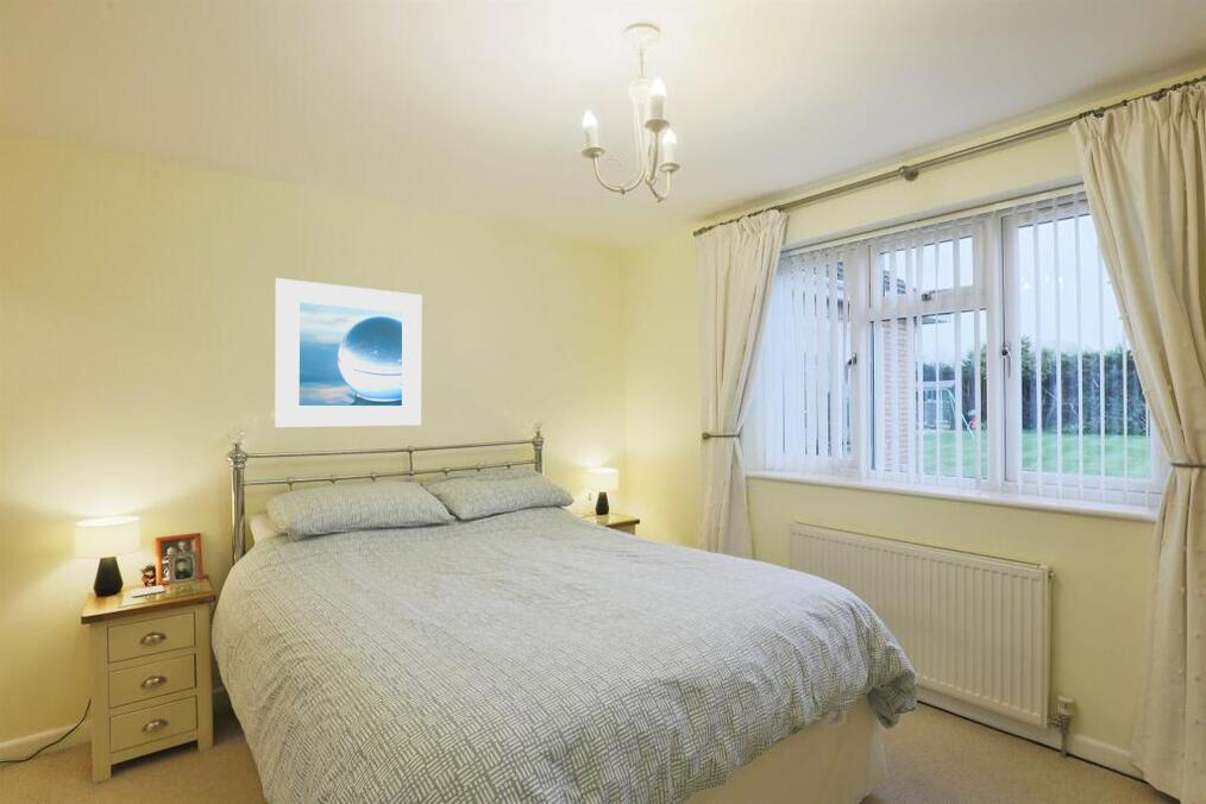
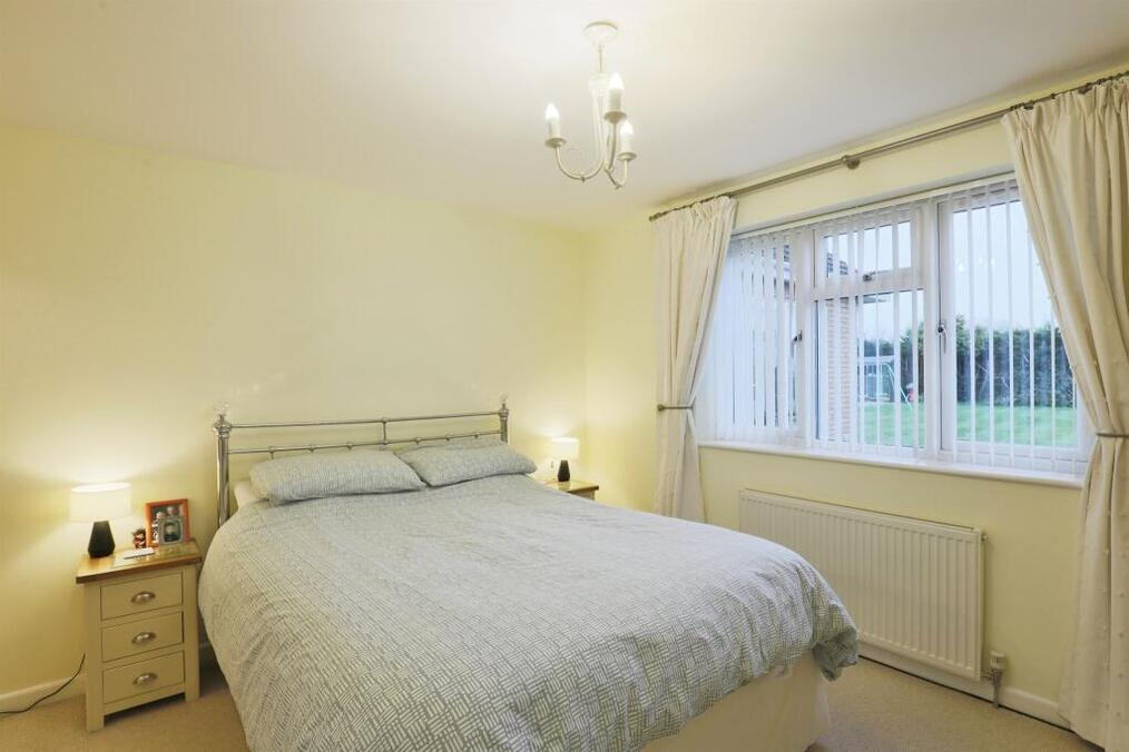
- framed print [274,277,422,428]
